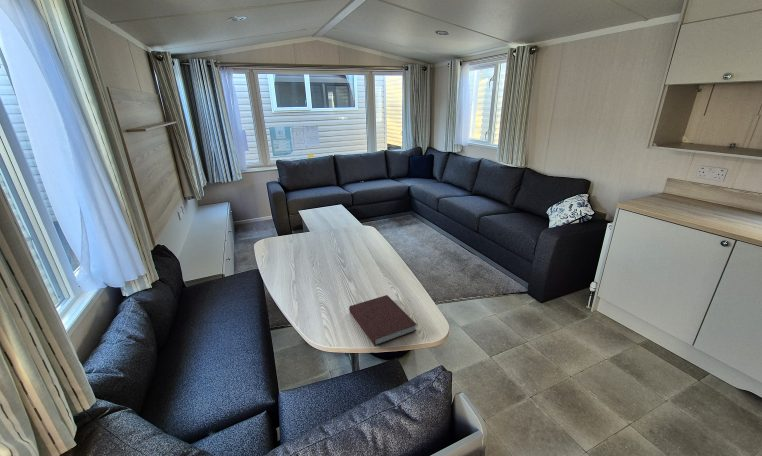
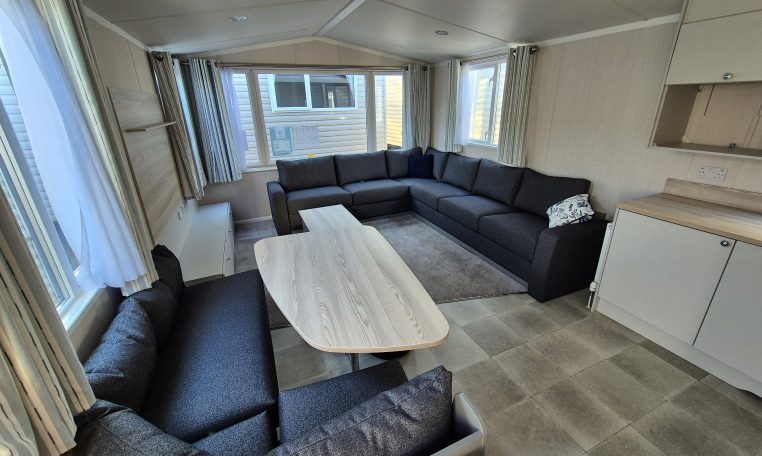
- notebook [348,294,418,347]
